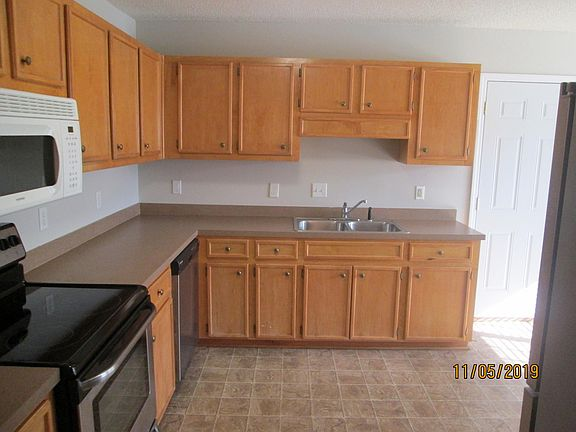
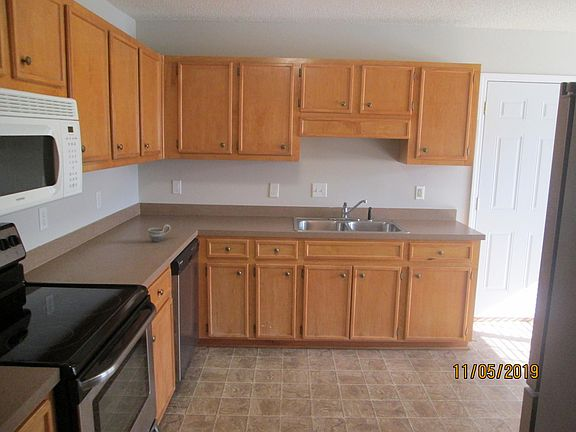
+ cup [147,223,171,243]
